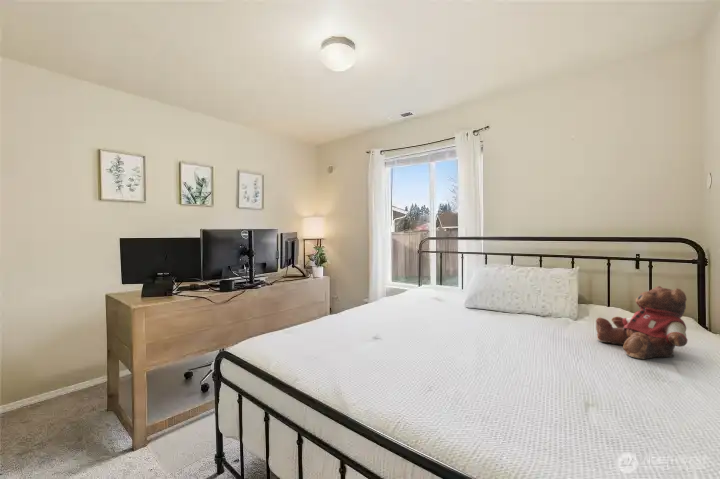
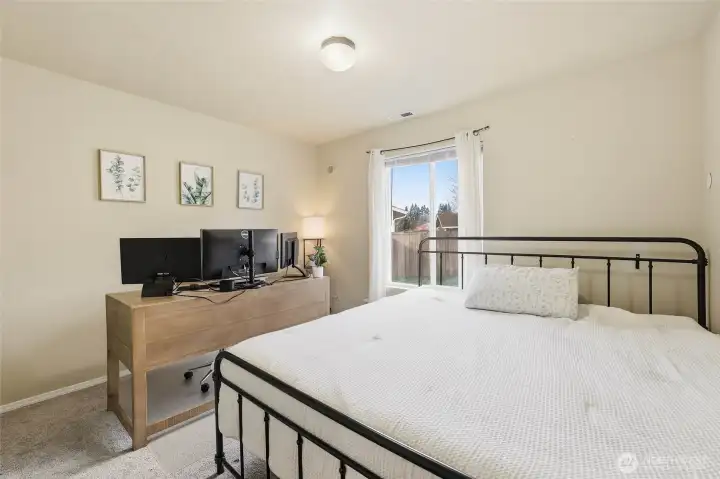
- teddy bear [595,285,688,360]
